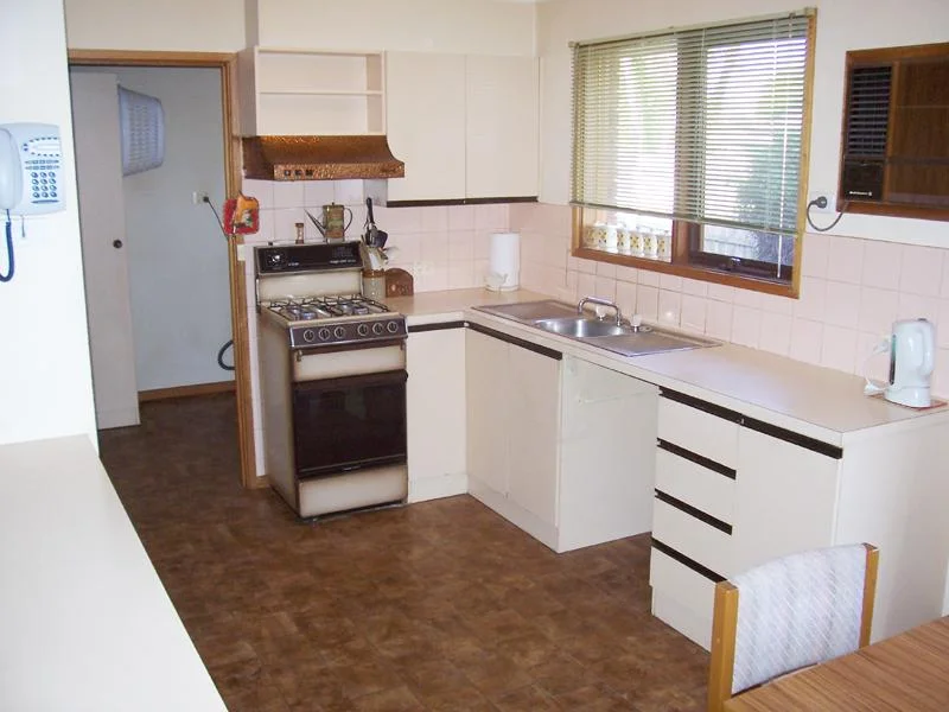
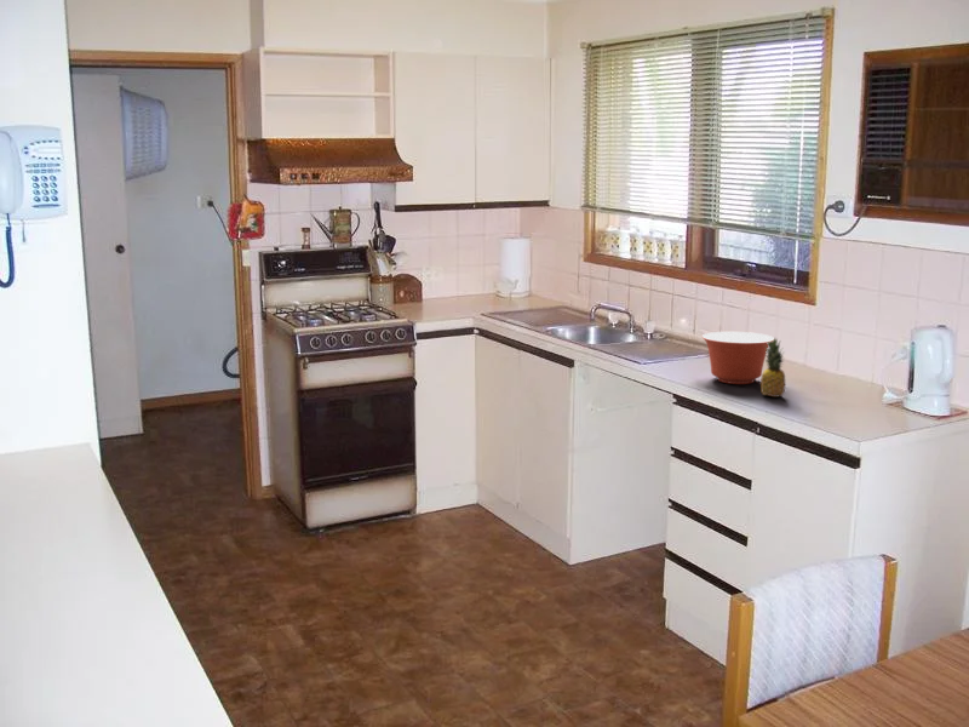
+ fruit [759,337,787,399]
+ mixing bowl [701,331,775,385]
